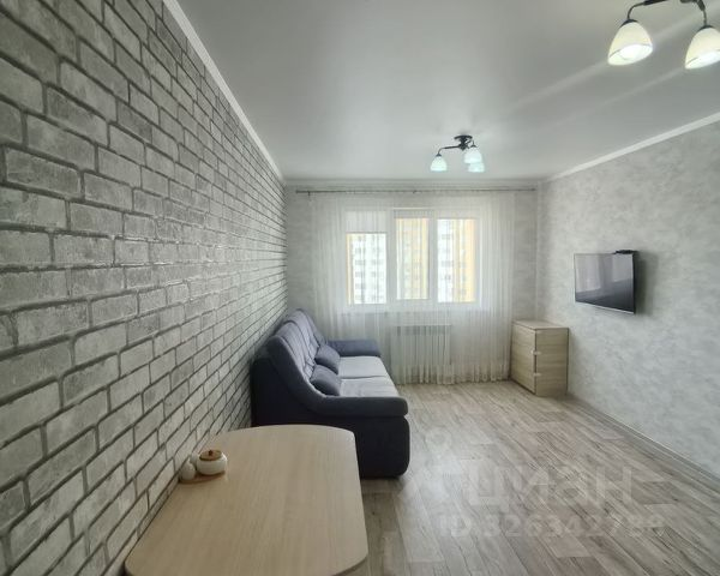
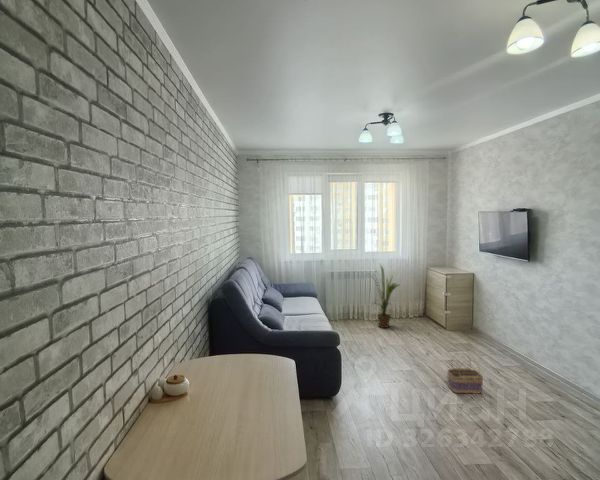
+ basket [446,352,484,395]
+ house plant [368,262,402,329]
